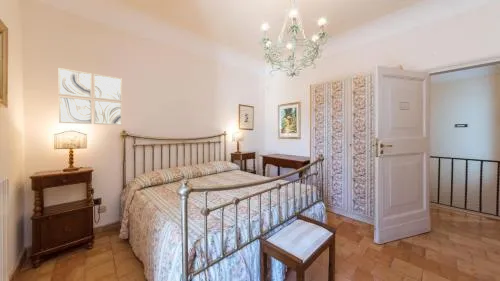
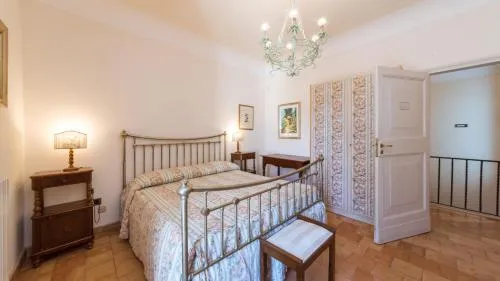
- wall art [58,67,123,126]
